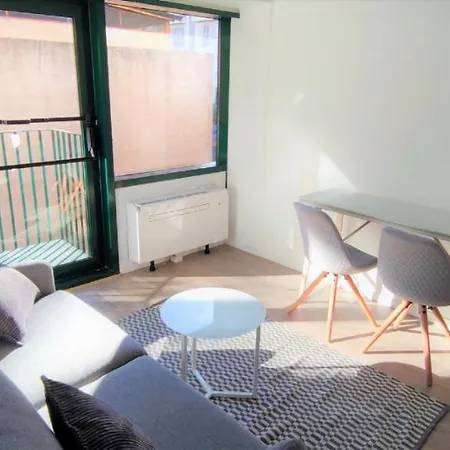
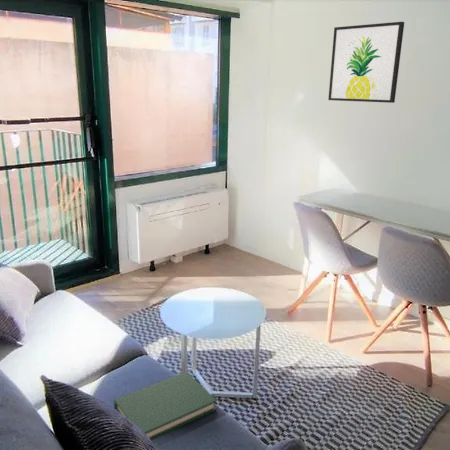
+ wall art [327,21,405,104]
+ hardback book [113,370,218,441]
